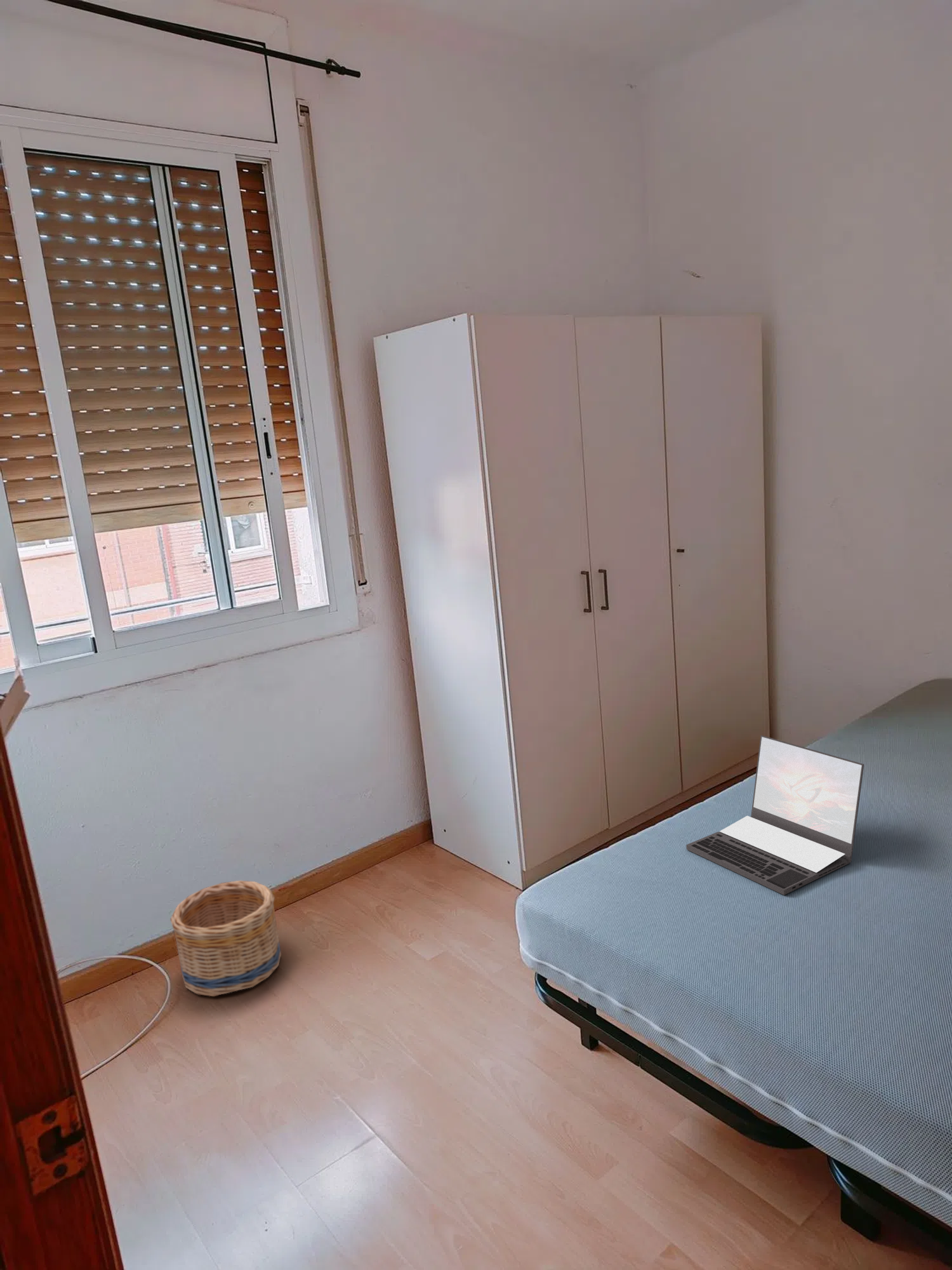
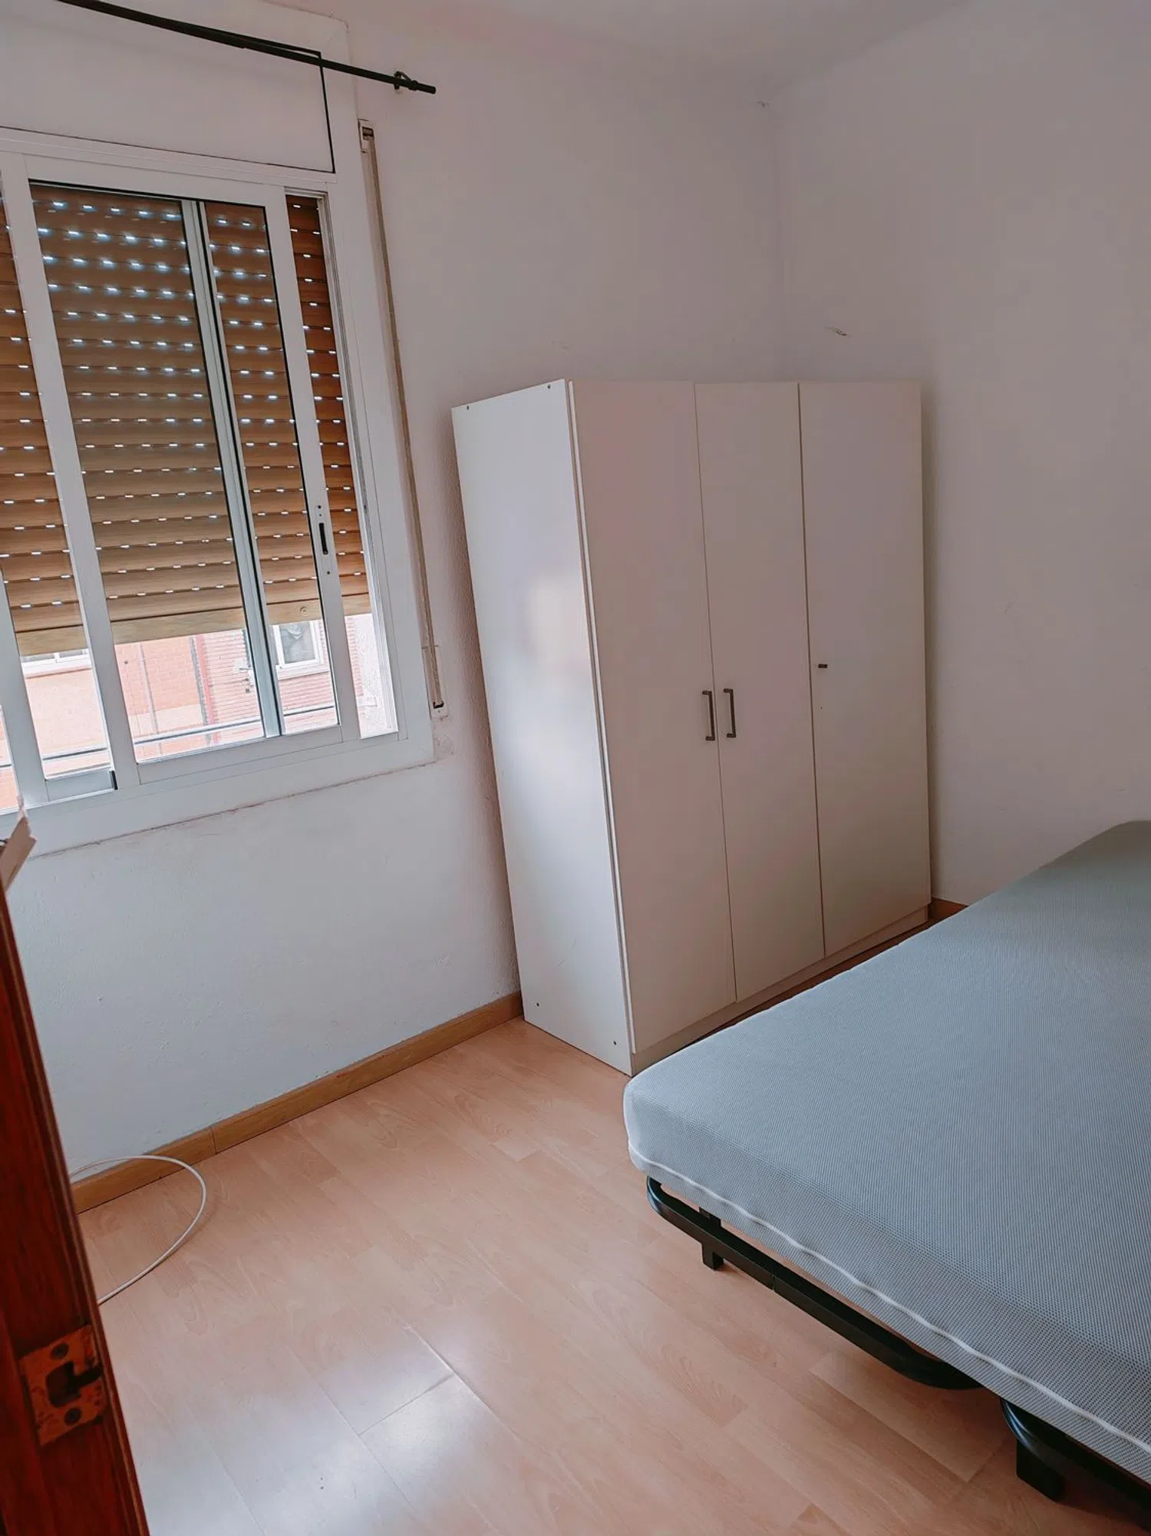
- basket [169,880,282,997]
- laptop [685,735,864,895]
